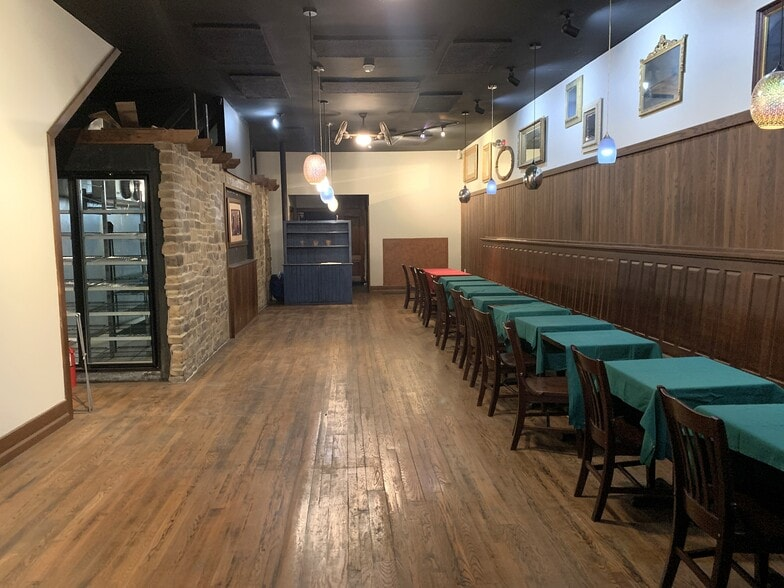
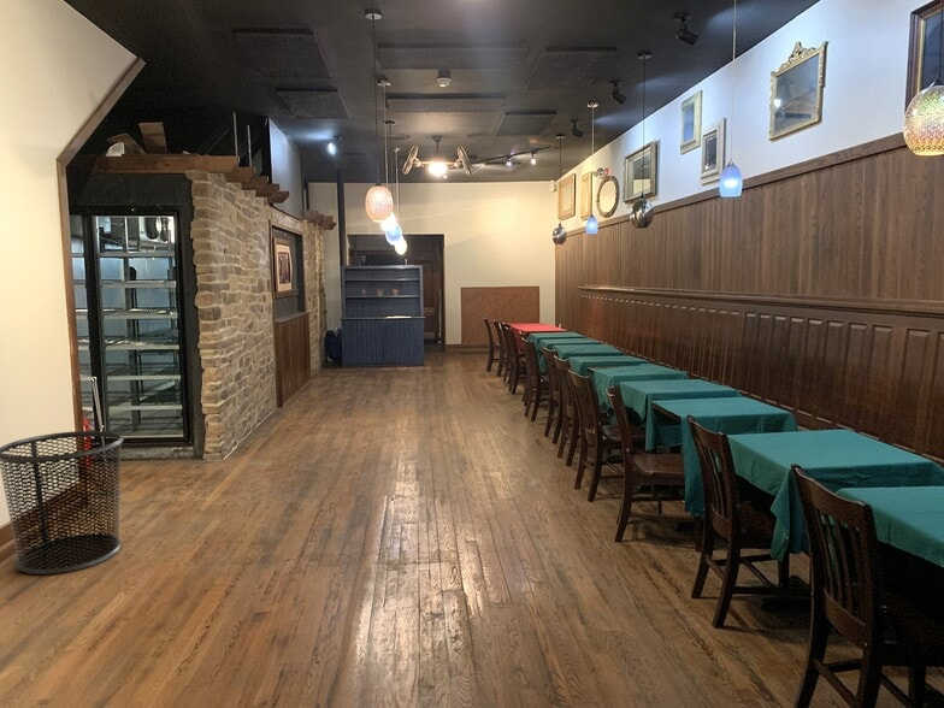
+ waste bin [0,430,125,576]
